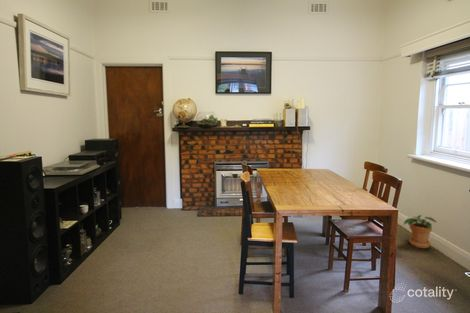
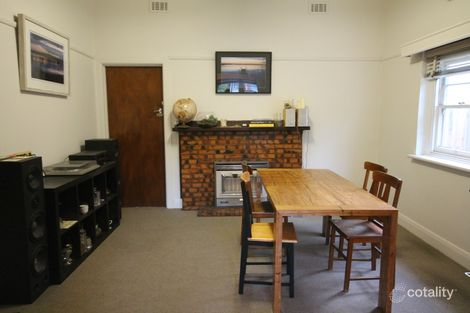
- potted plant [402,214,437,249]
